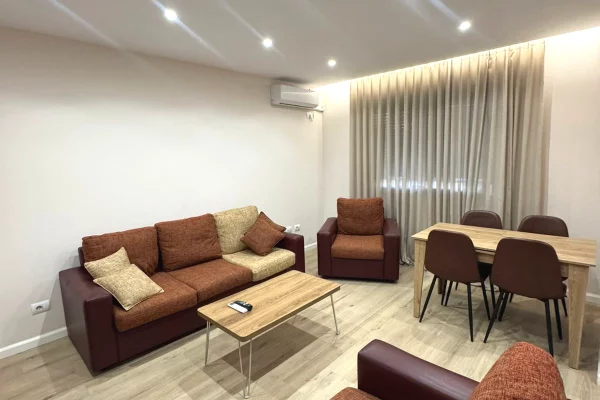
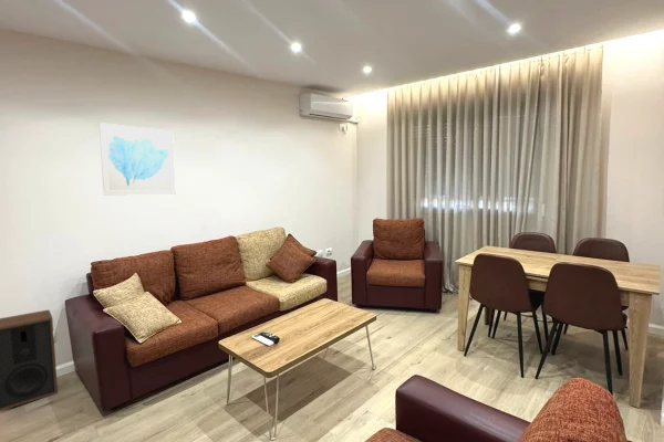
+ wall art [98,122,177,197]
+ speaker [0,308,59,412]
